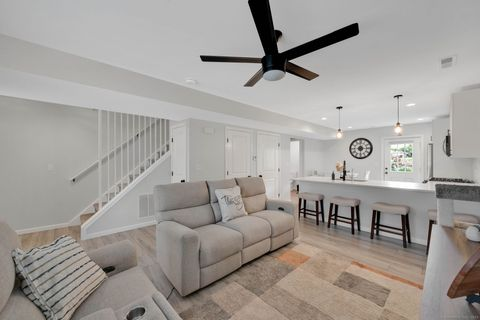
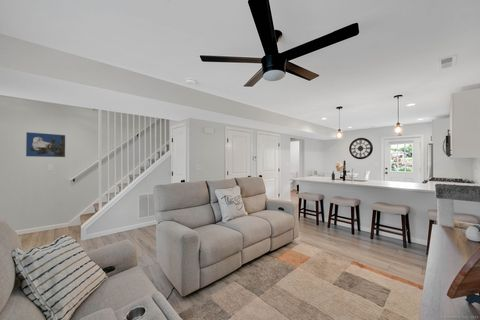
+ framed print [25,131,66,158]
